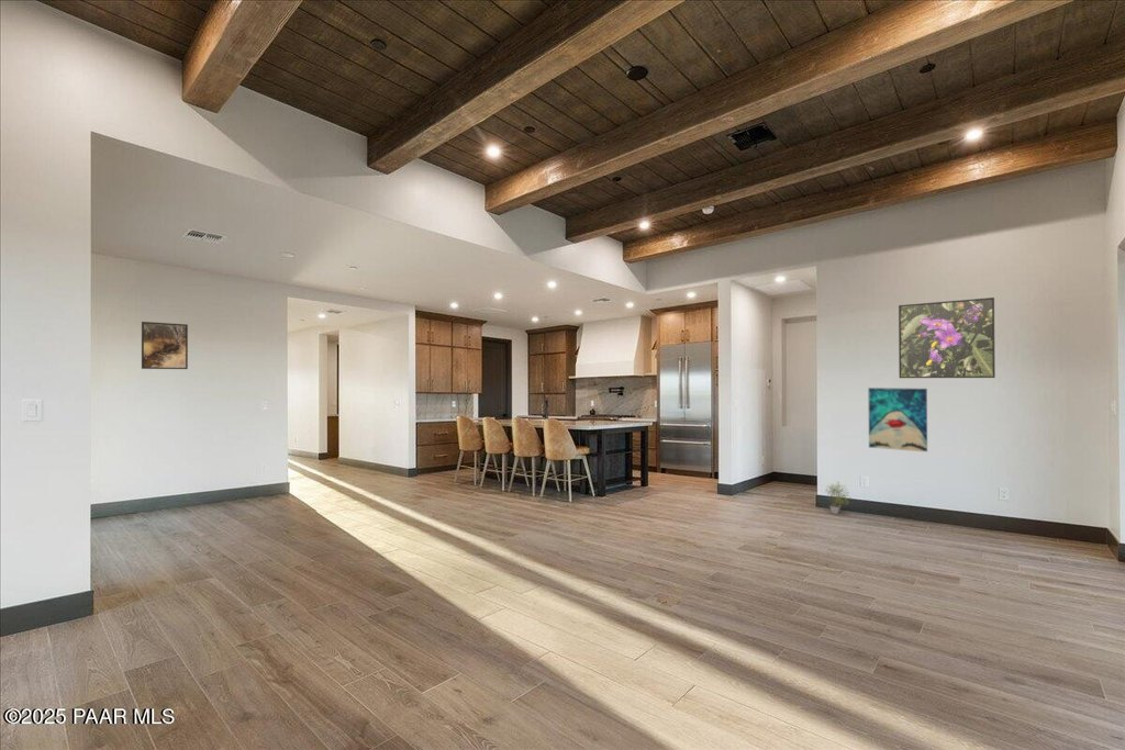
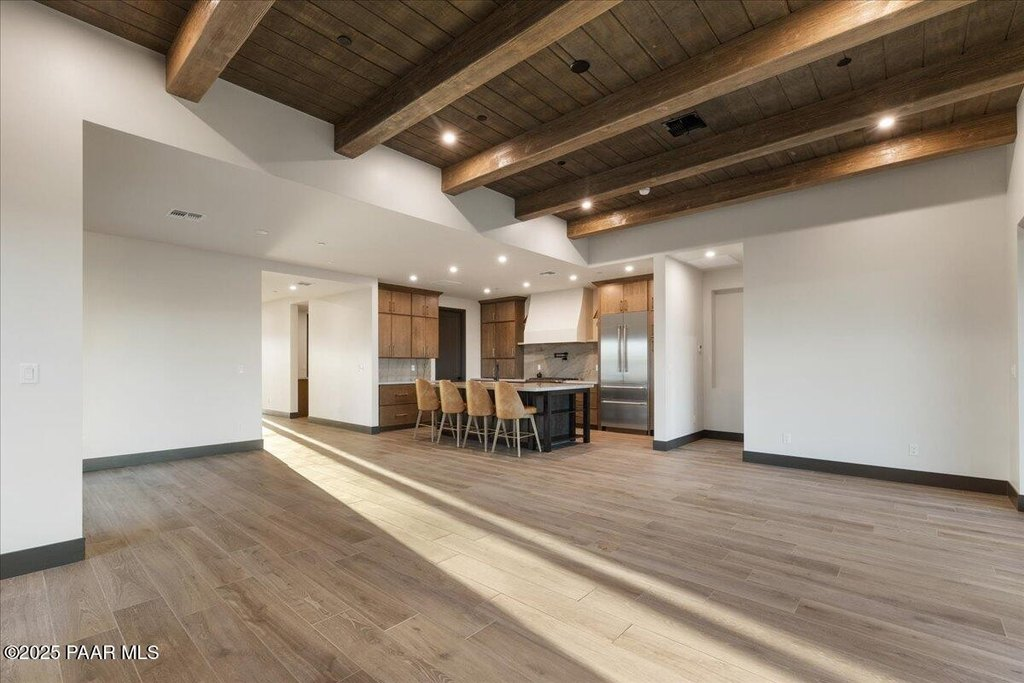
- potted plant [824,482,853,515]
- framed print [898,296,996,379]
- wall art [867,387,928,452]
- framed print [141,321,189,370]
